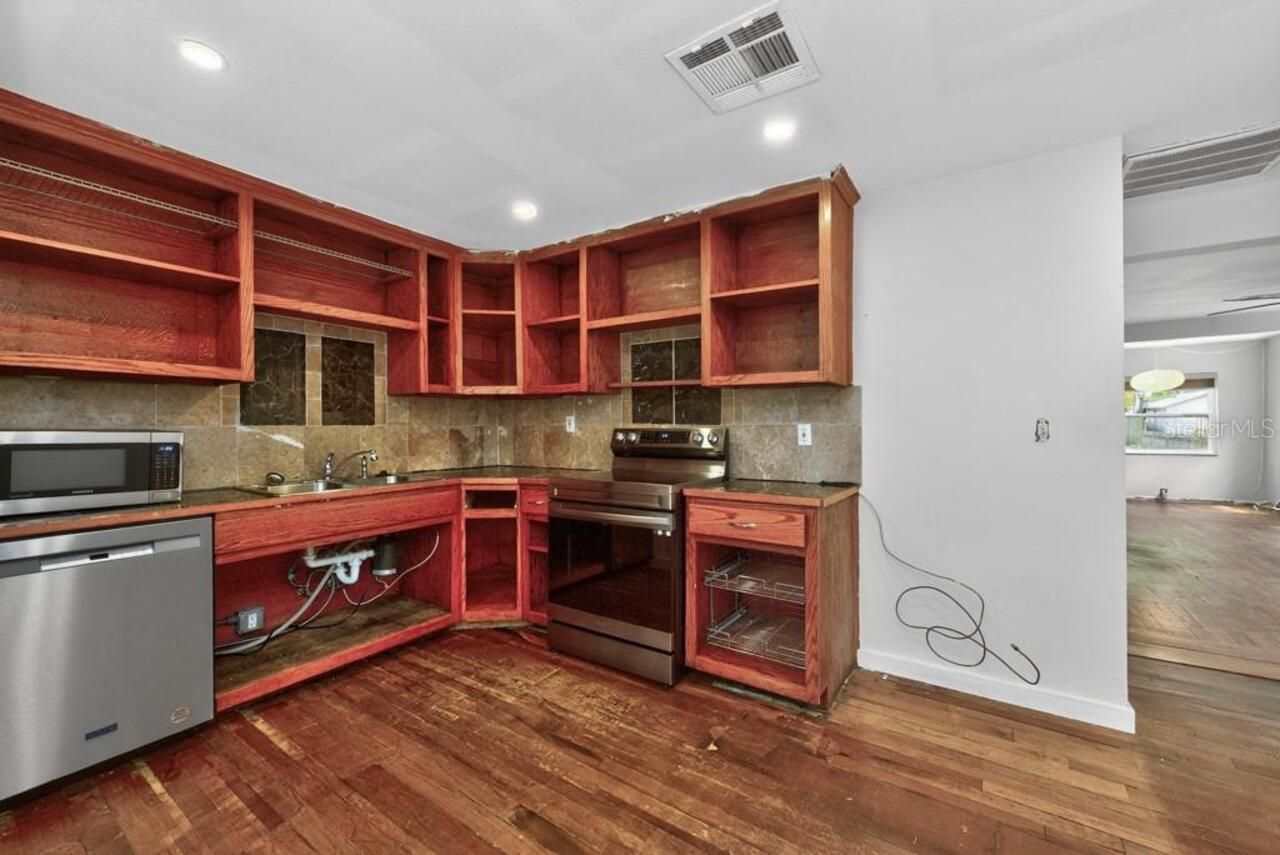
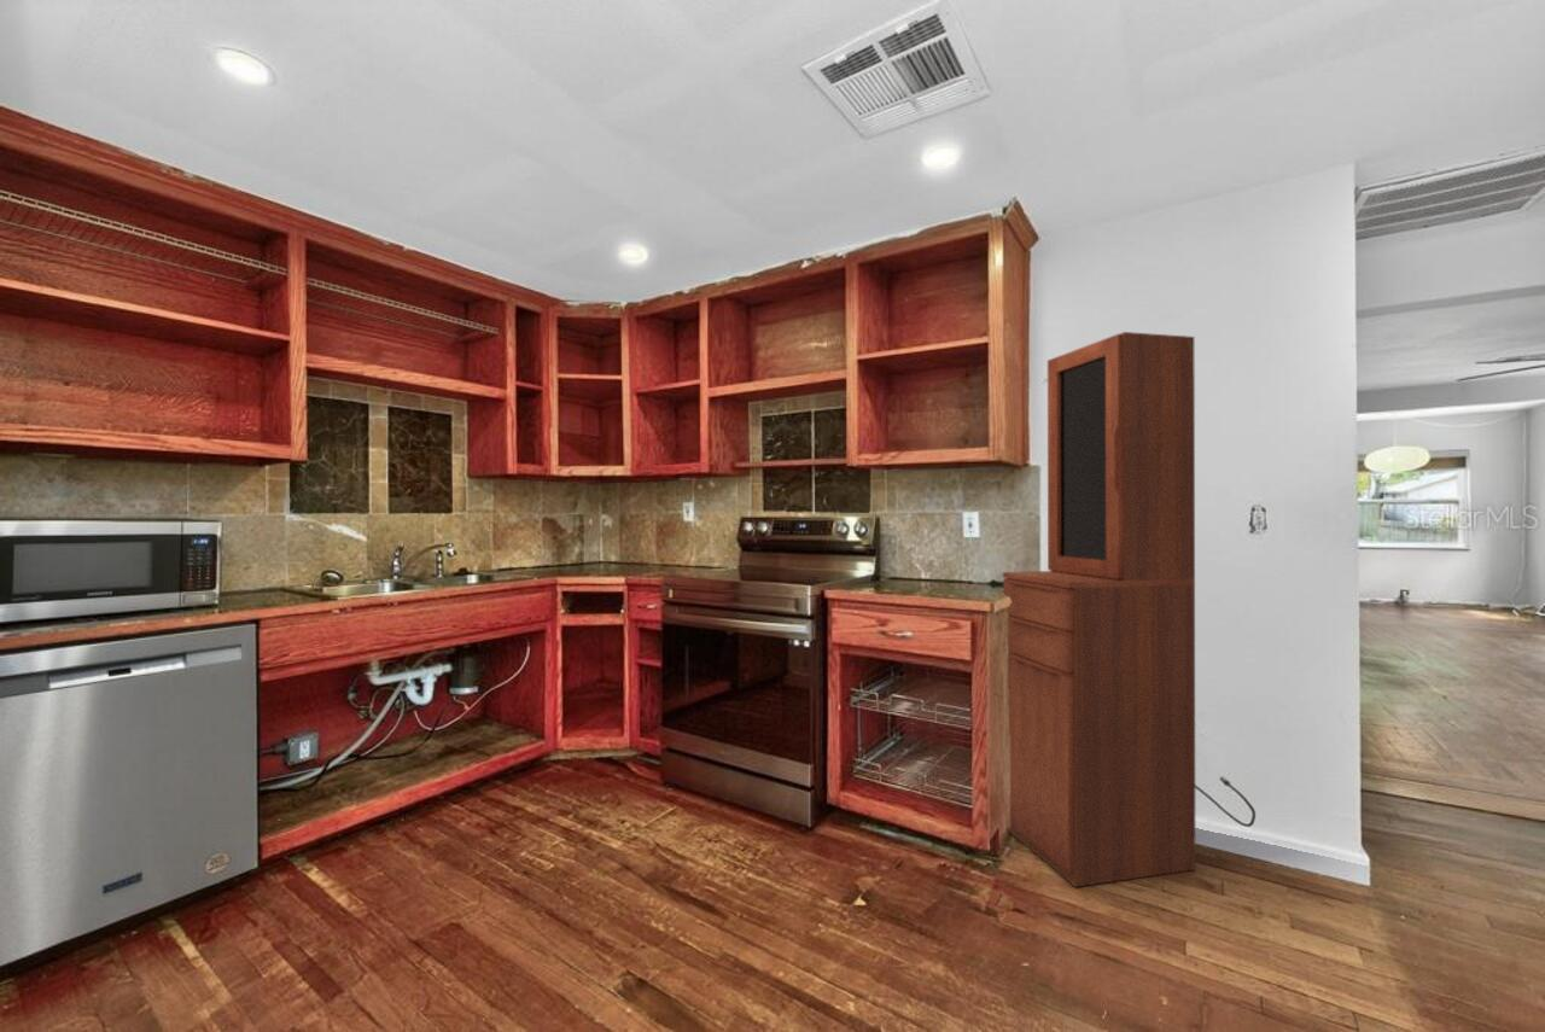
+ cabinet [1002,331,1196,888]
